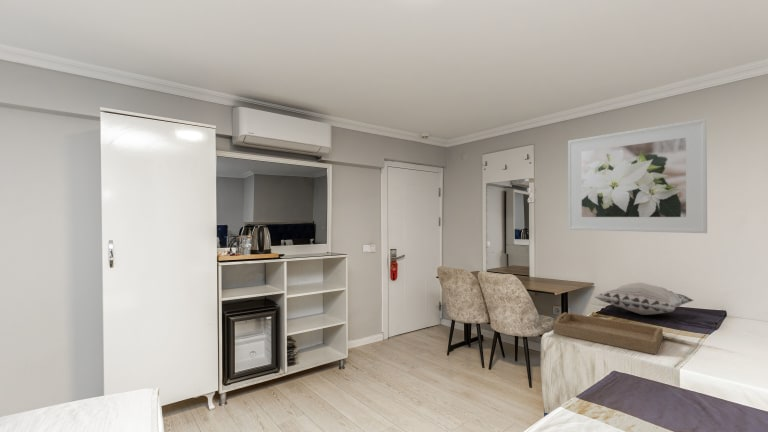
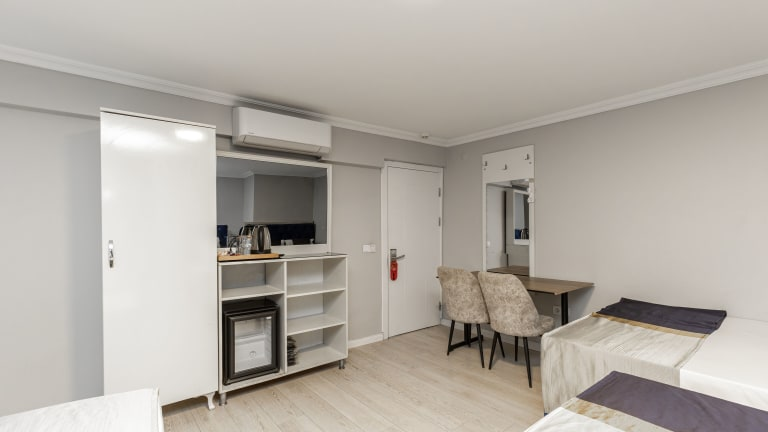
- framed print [567,118,708,234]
- decorative pillow [594,281,694,316]
- serving tray [552,311,664,356]
